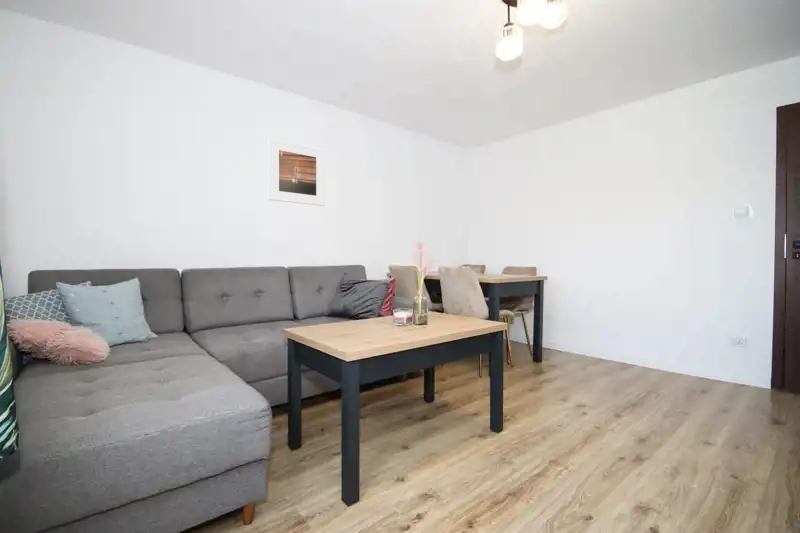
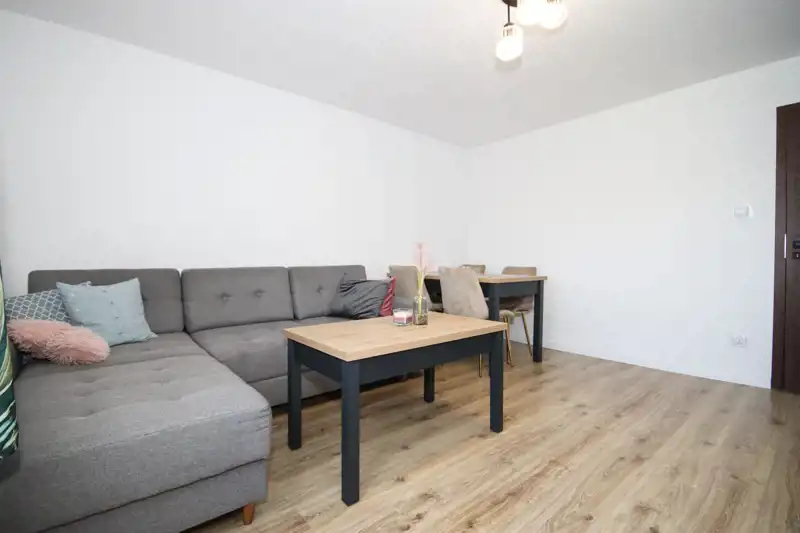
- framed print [268,137,326,207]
